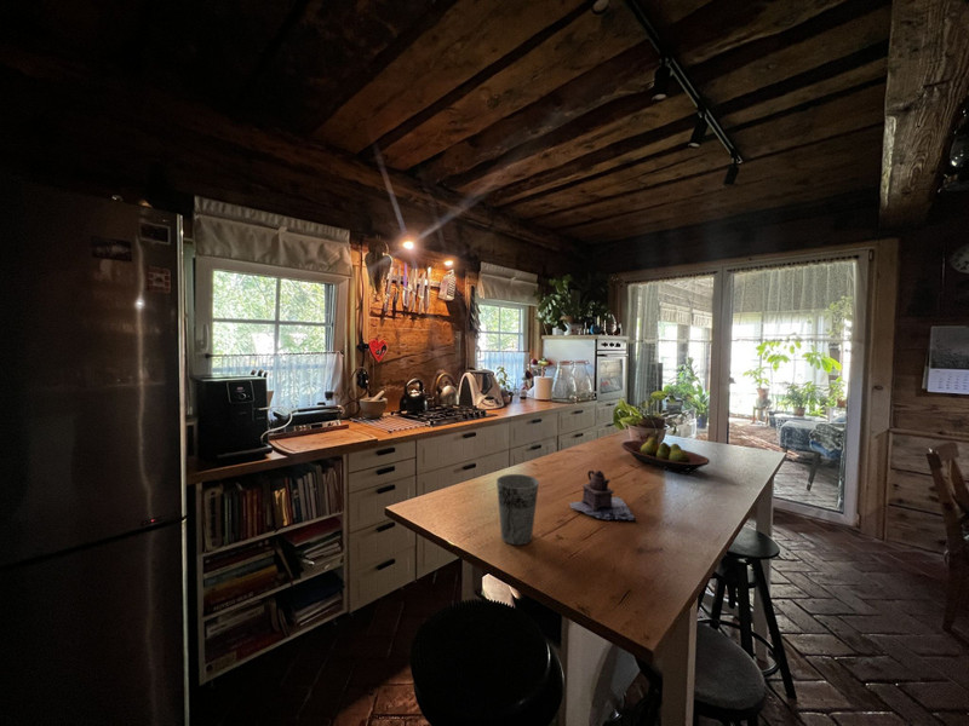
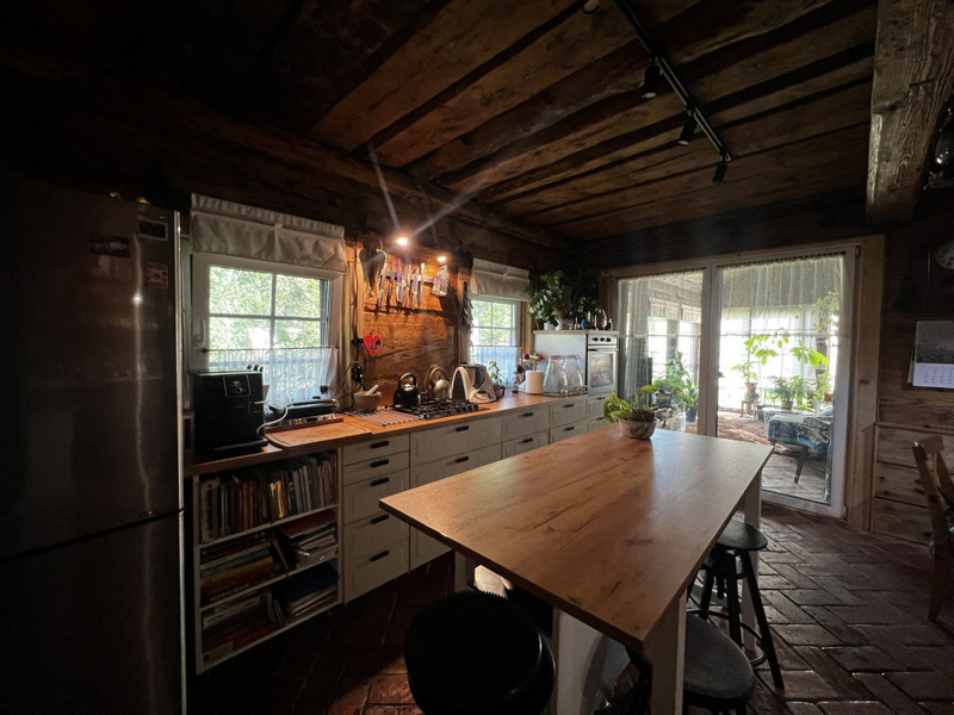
- cup [495,473,540,546]
- fruit bowl [620,437,711,476]
- teapot [568,469,637,522]
